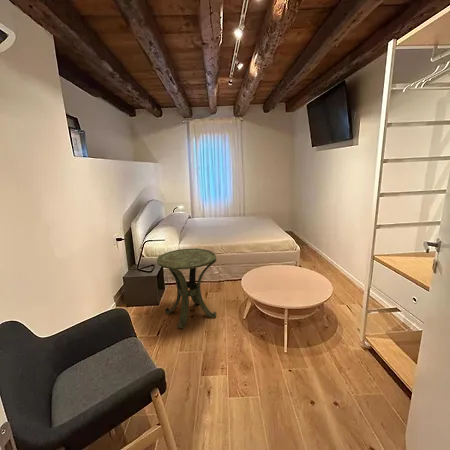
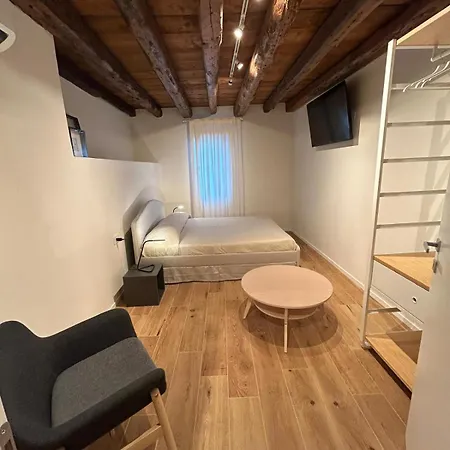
- side table [156,247,218,329]
